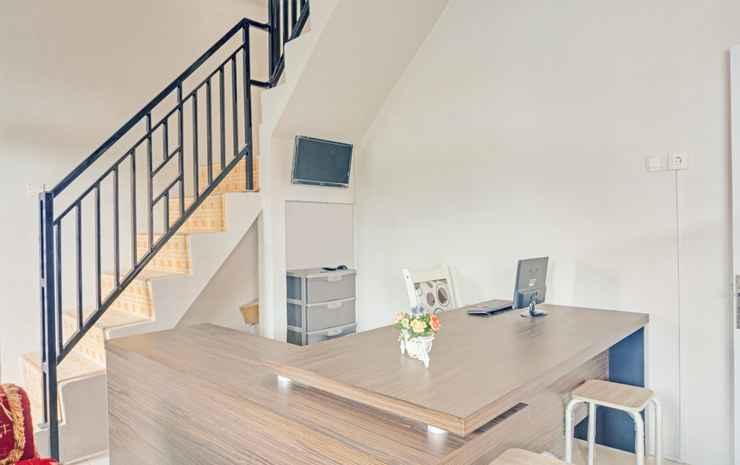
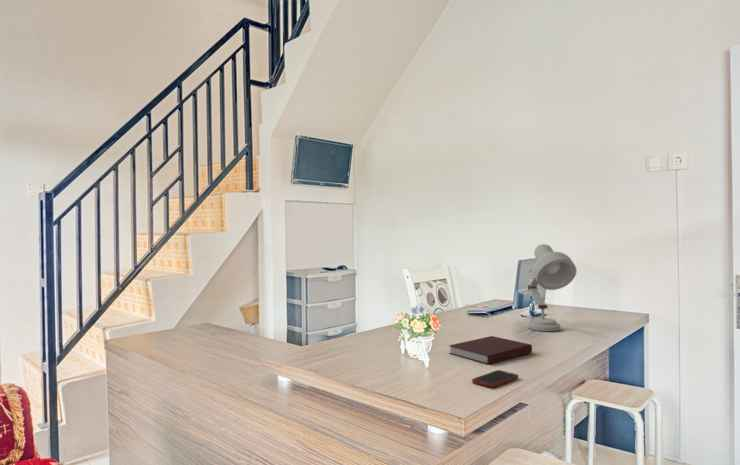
+ desk lamp [527,243,578,332]
+ notebook [448,335,533,365]
+ cell phone [471,369,519,389]
